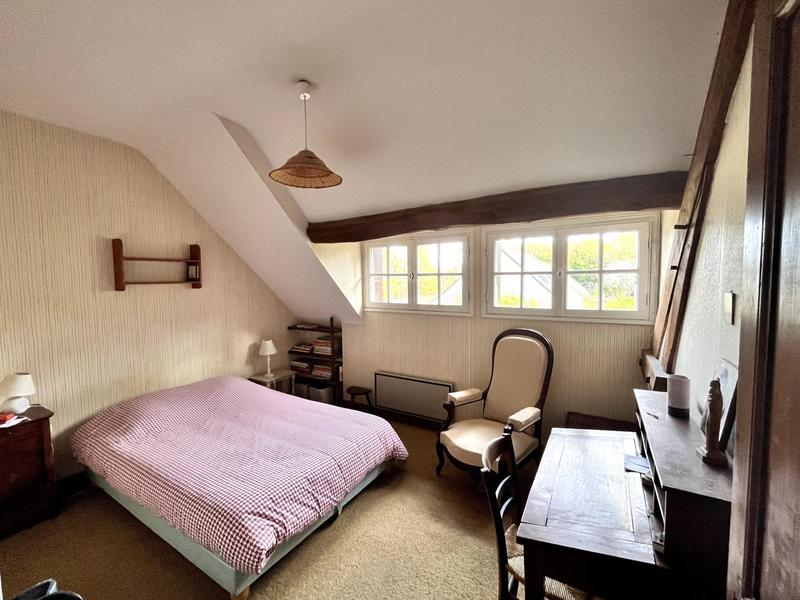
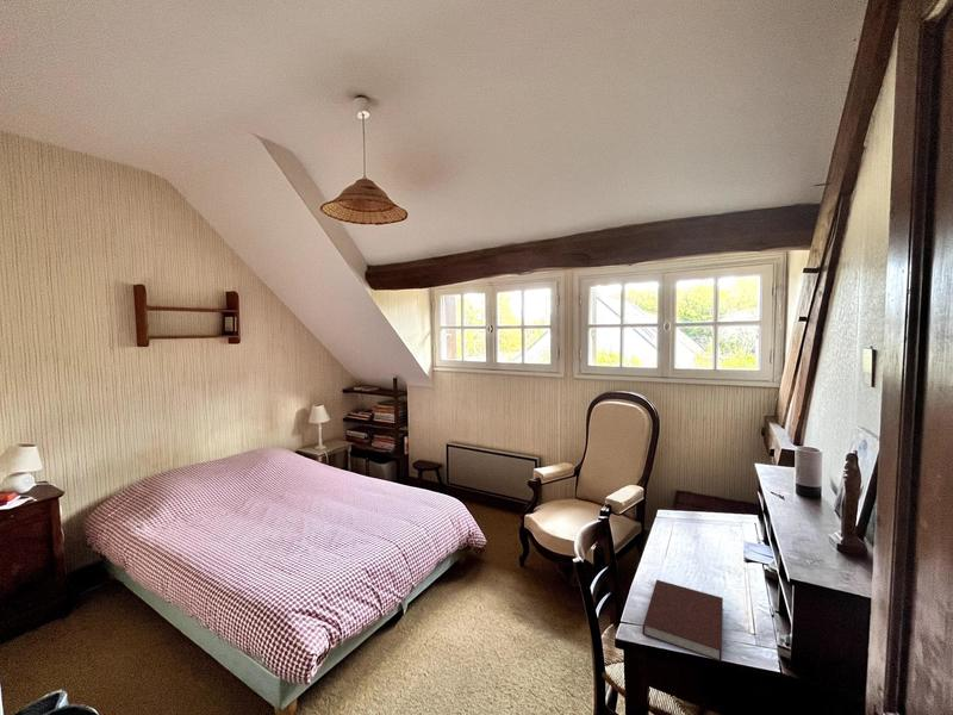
+ notebook [641,579,724,663]
